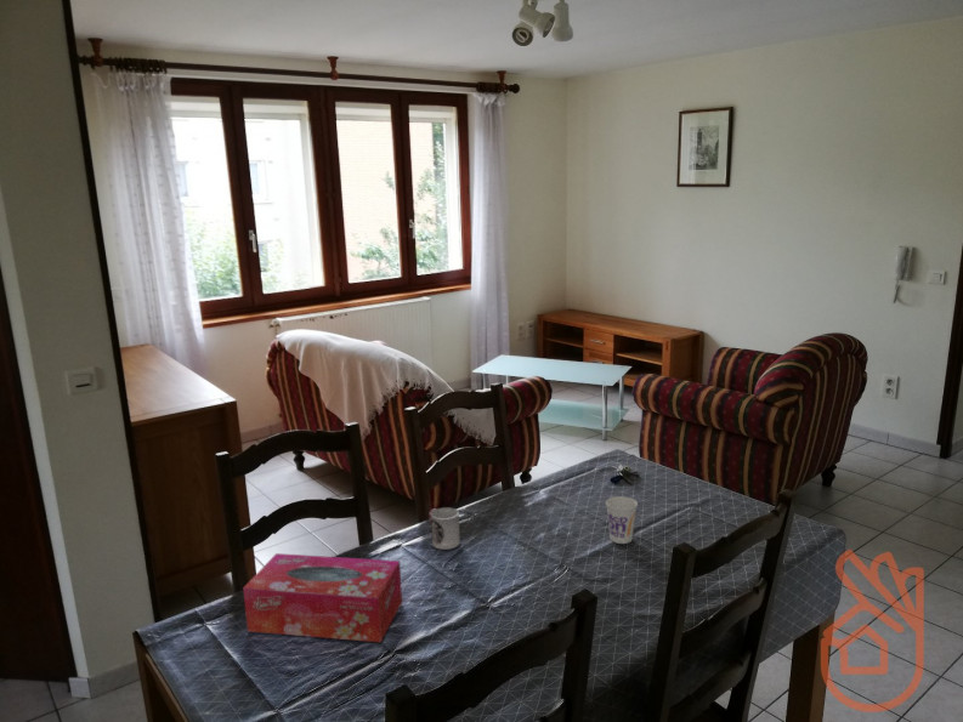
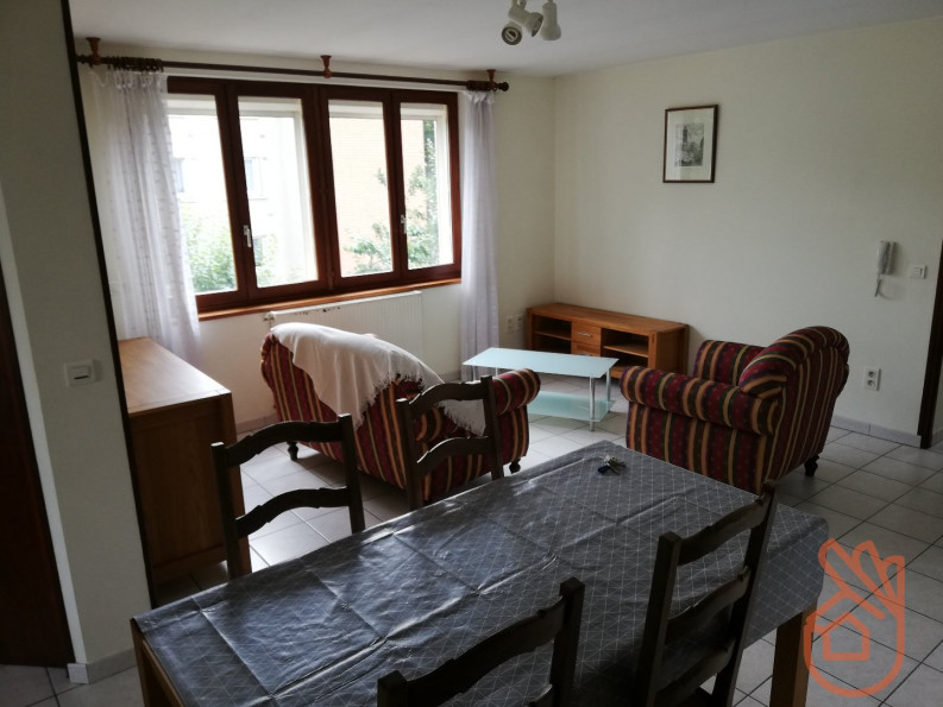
- cup [605,495,639,545]
- tissue box [242,552,403,643]
- cup [429,506,461,551]
